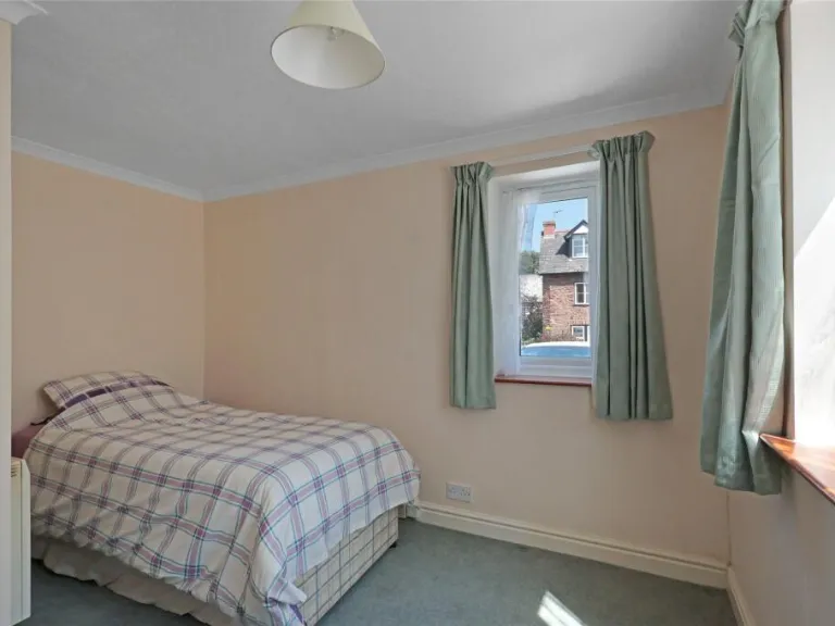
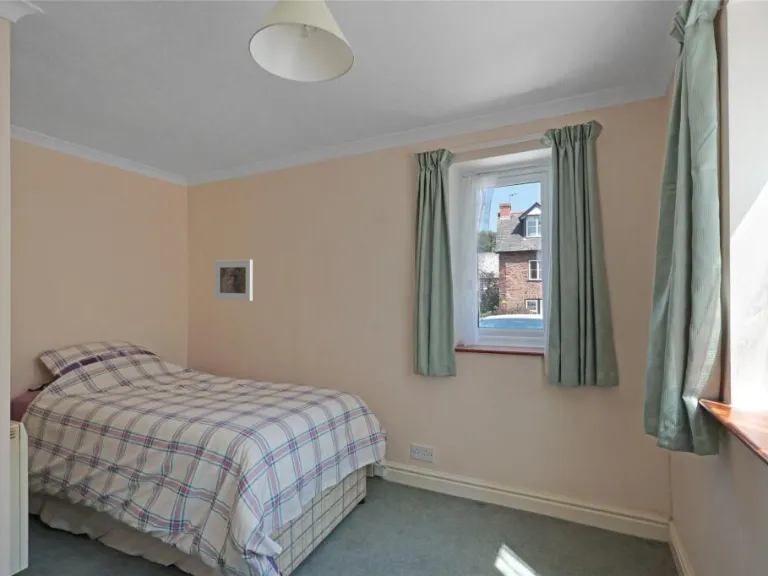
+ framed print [214,259,254,302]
